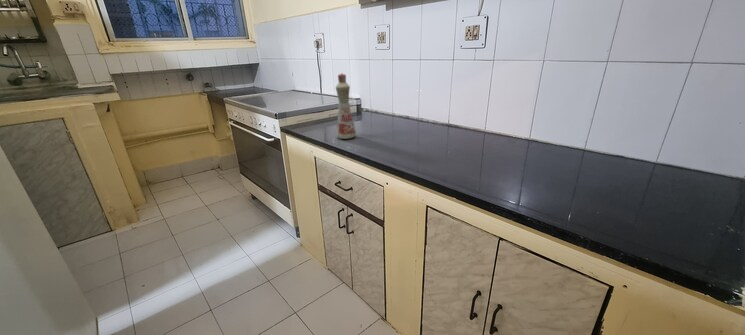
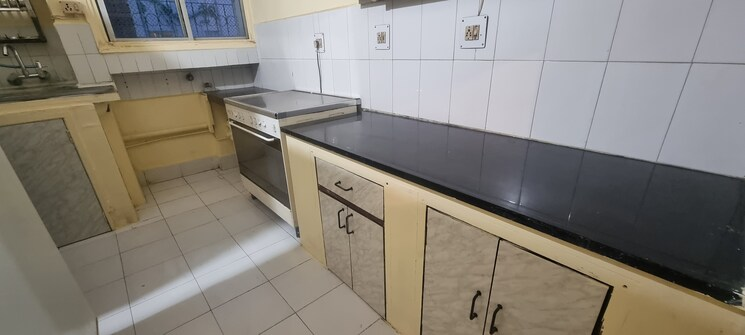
- bottle [335,72,357,140]
